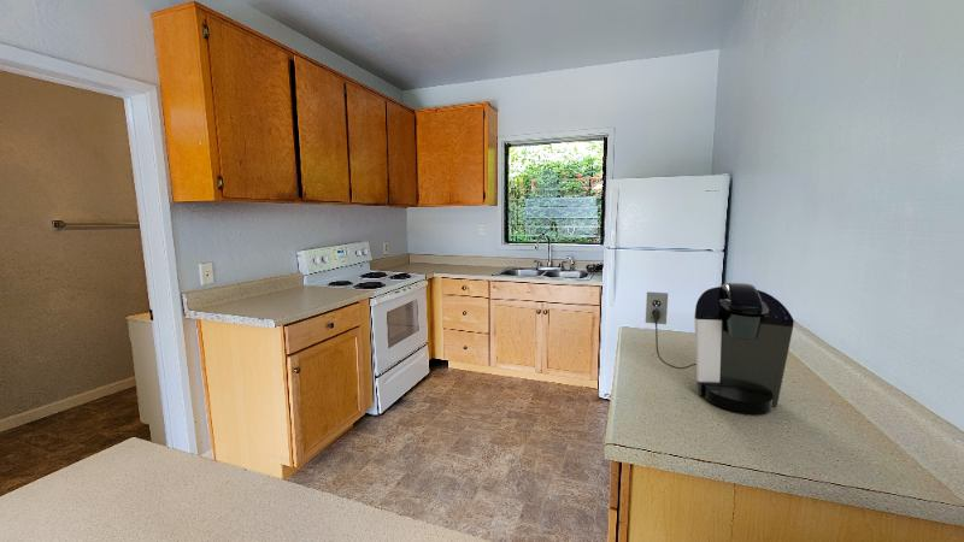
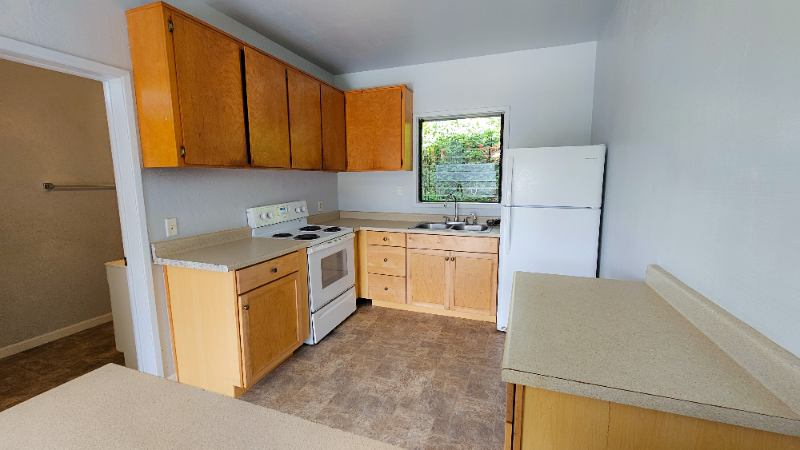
- coffee maker [645,282,795,416]
